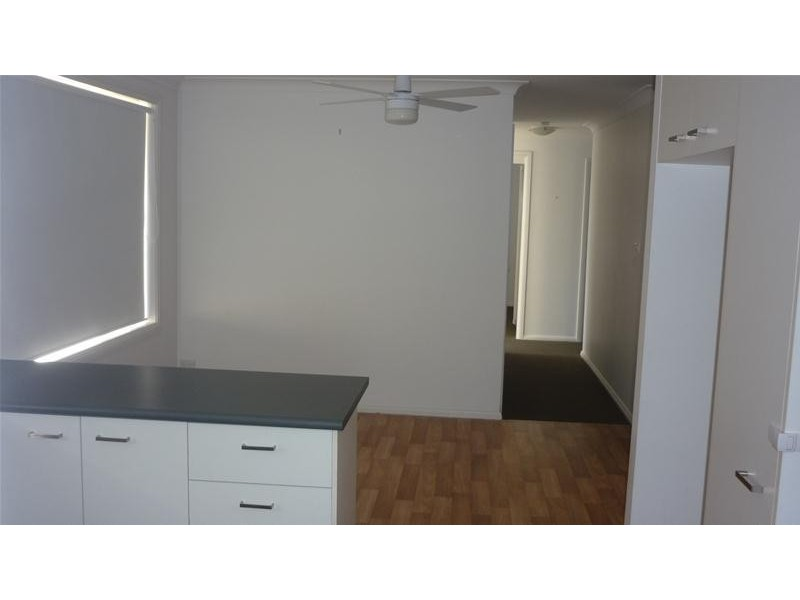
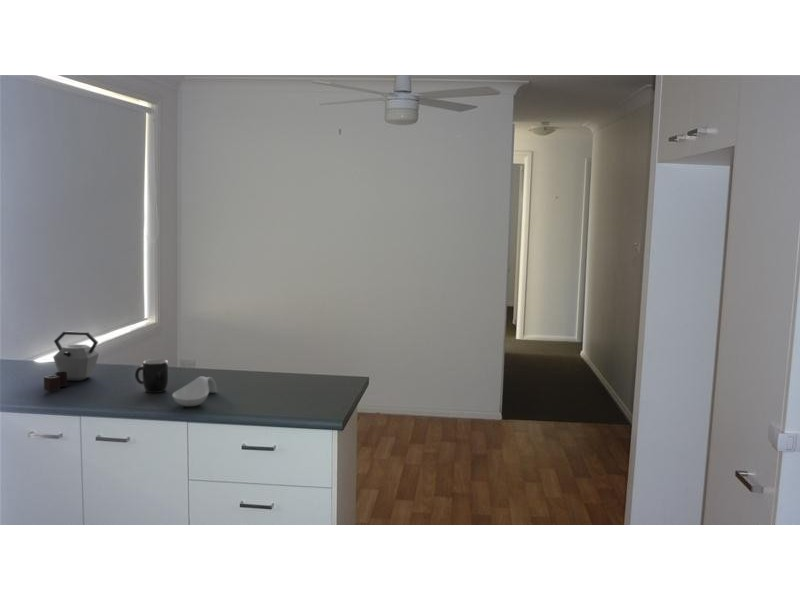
+ mug [134,358,169,394]
+ kettle [43,330,100,392]
+ spoon rest [171,375,218,407]
